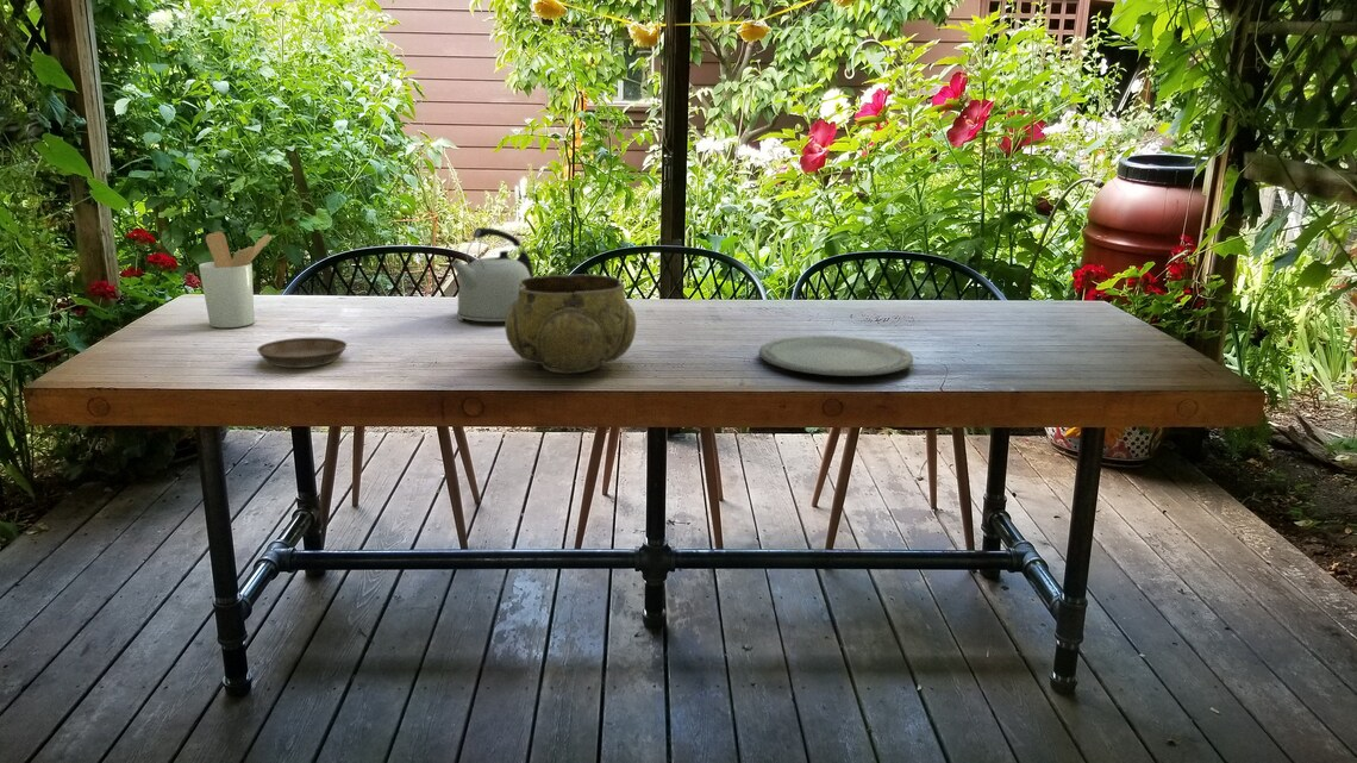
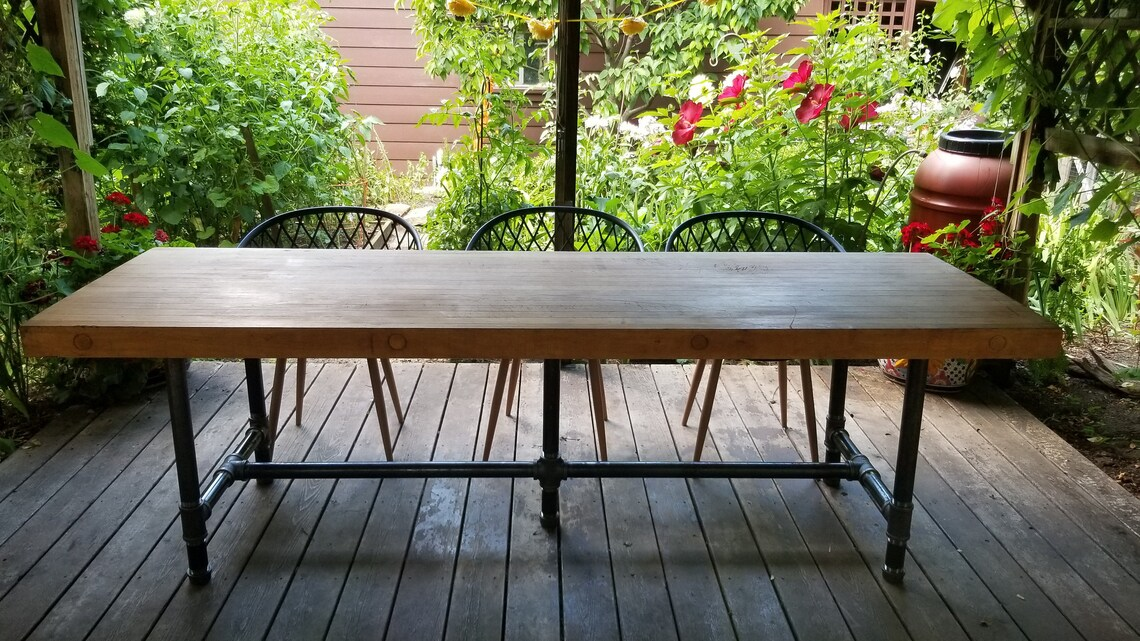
- utensil holder [198,230,273,329]
- plate [758,334,914,377]
- kettle [450,226,534,323]
- saucer [256,337,348,369]
- decorative bowl [504,274,637,374]
